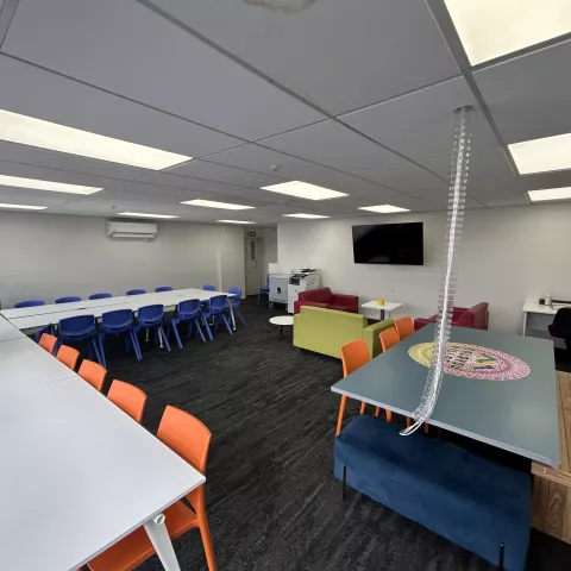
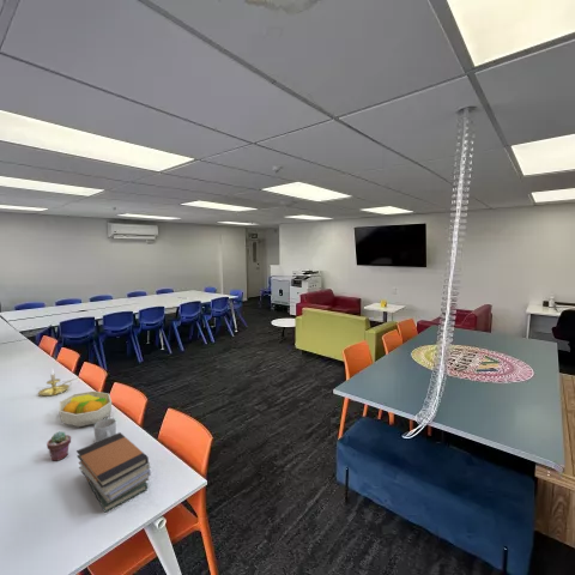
+ book stack [75,431,152,514]
+ mug [93,417,117,442]
+ potted succulent [46,430,72,462]
+ candle holder [37,367,74,398]
+ fruit bowl [58,389,113,428]
